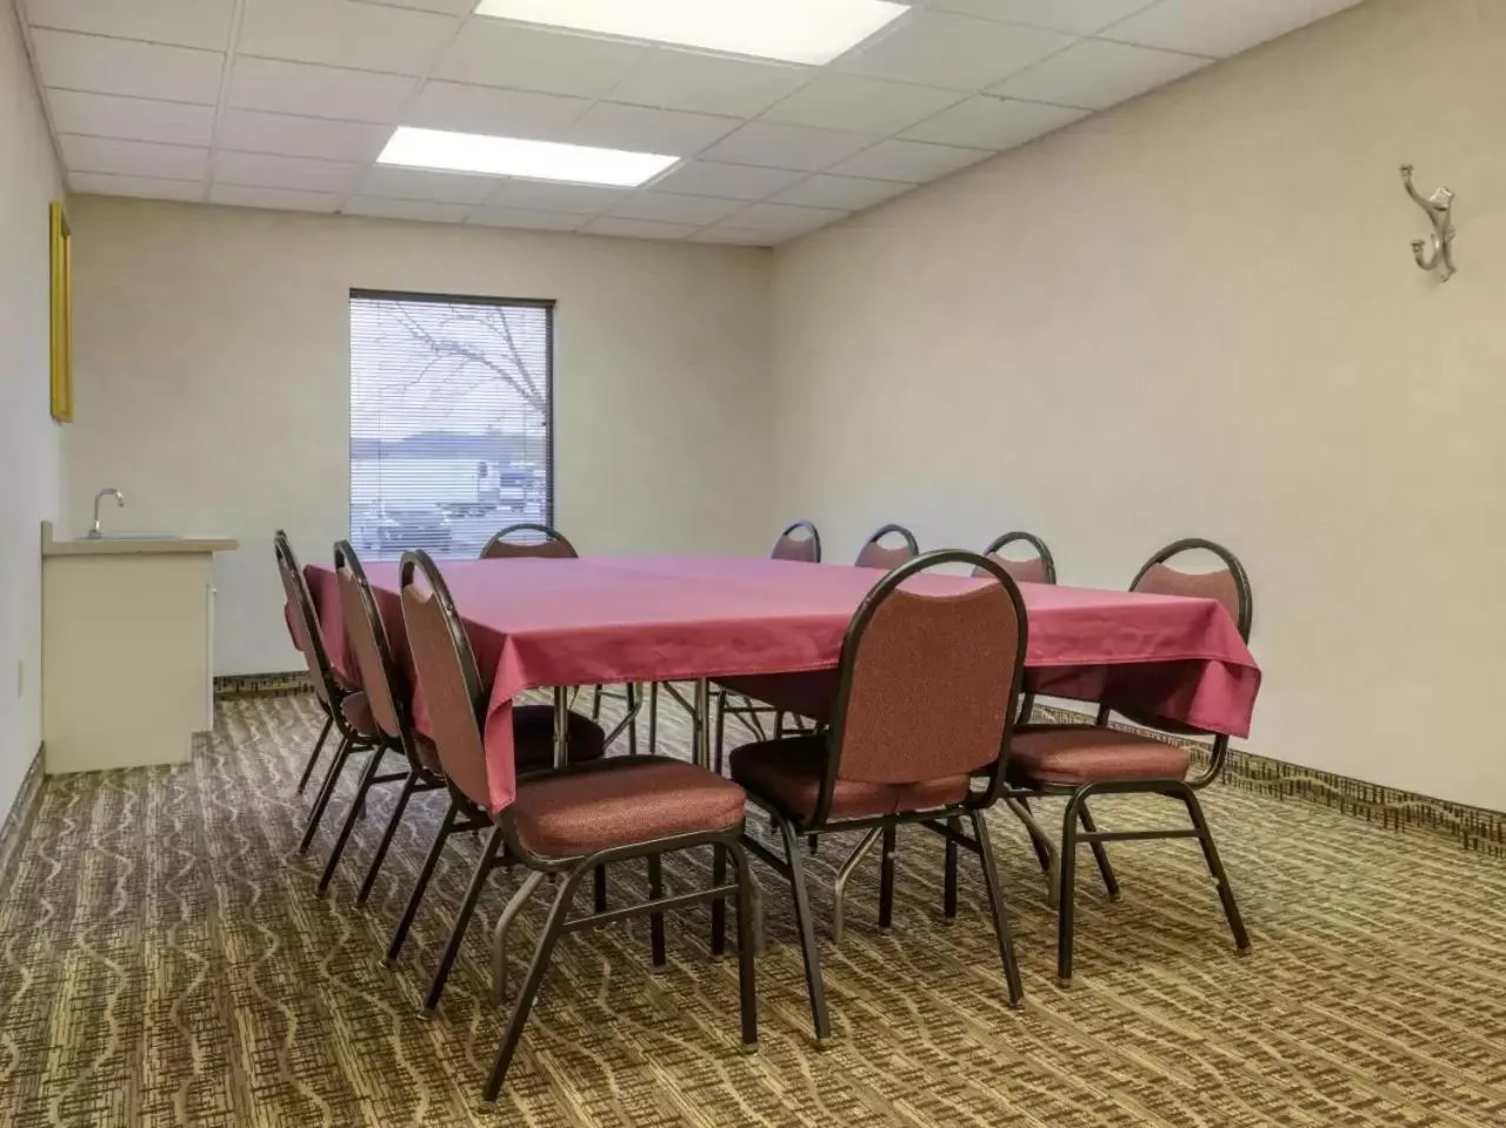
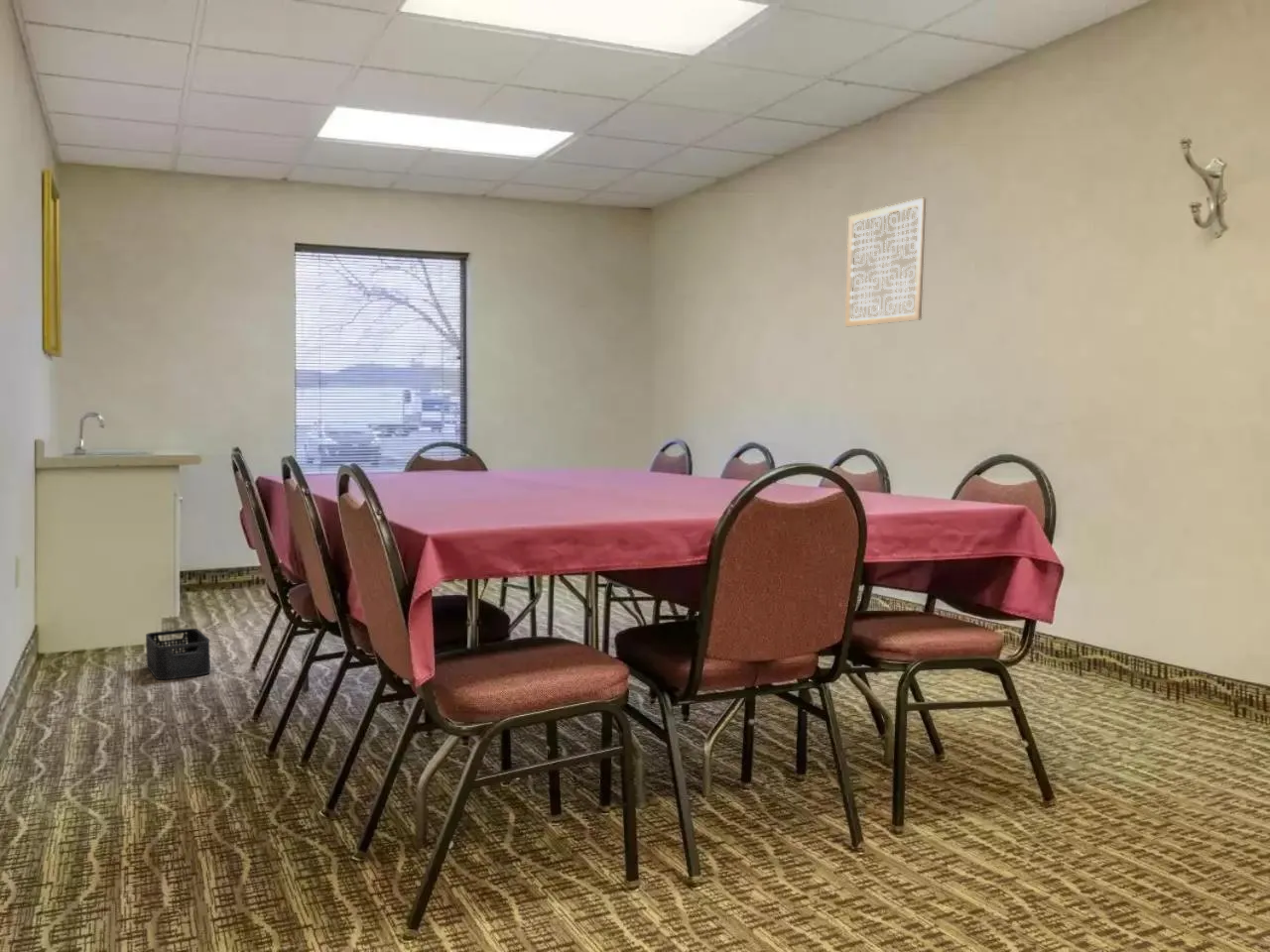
+ storage bin [145,628,211,680]
+ wall art [844,197,927,327]
